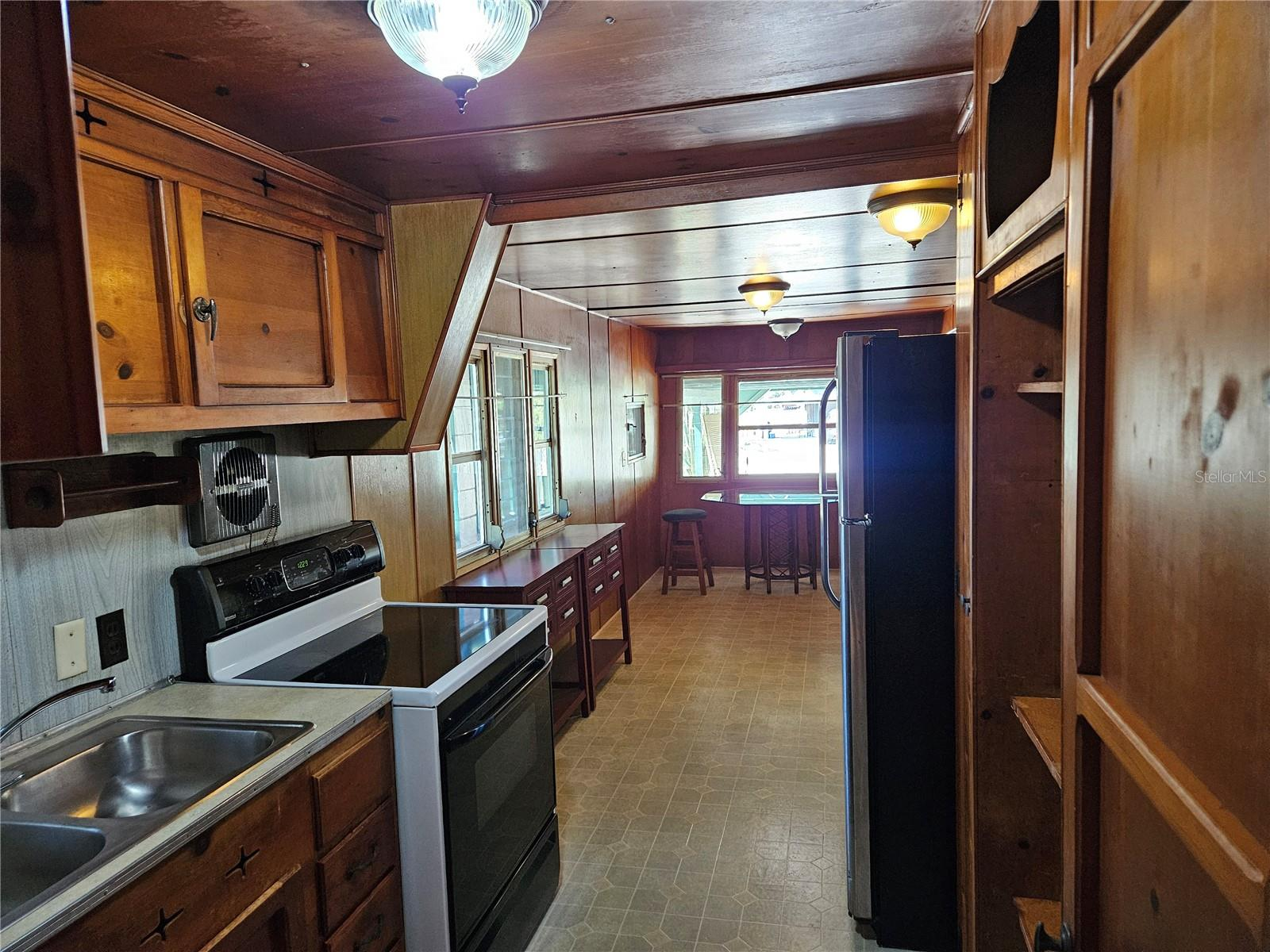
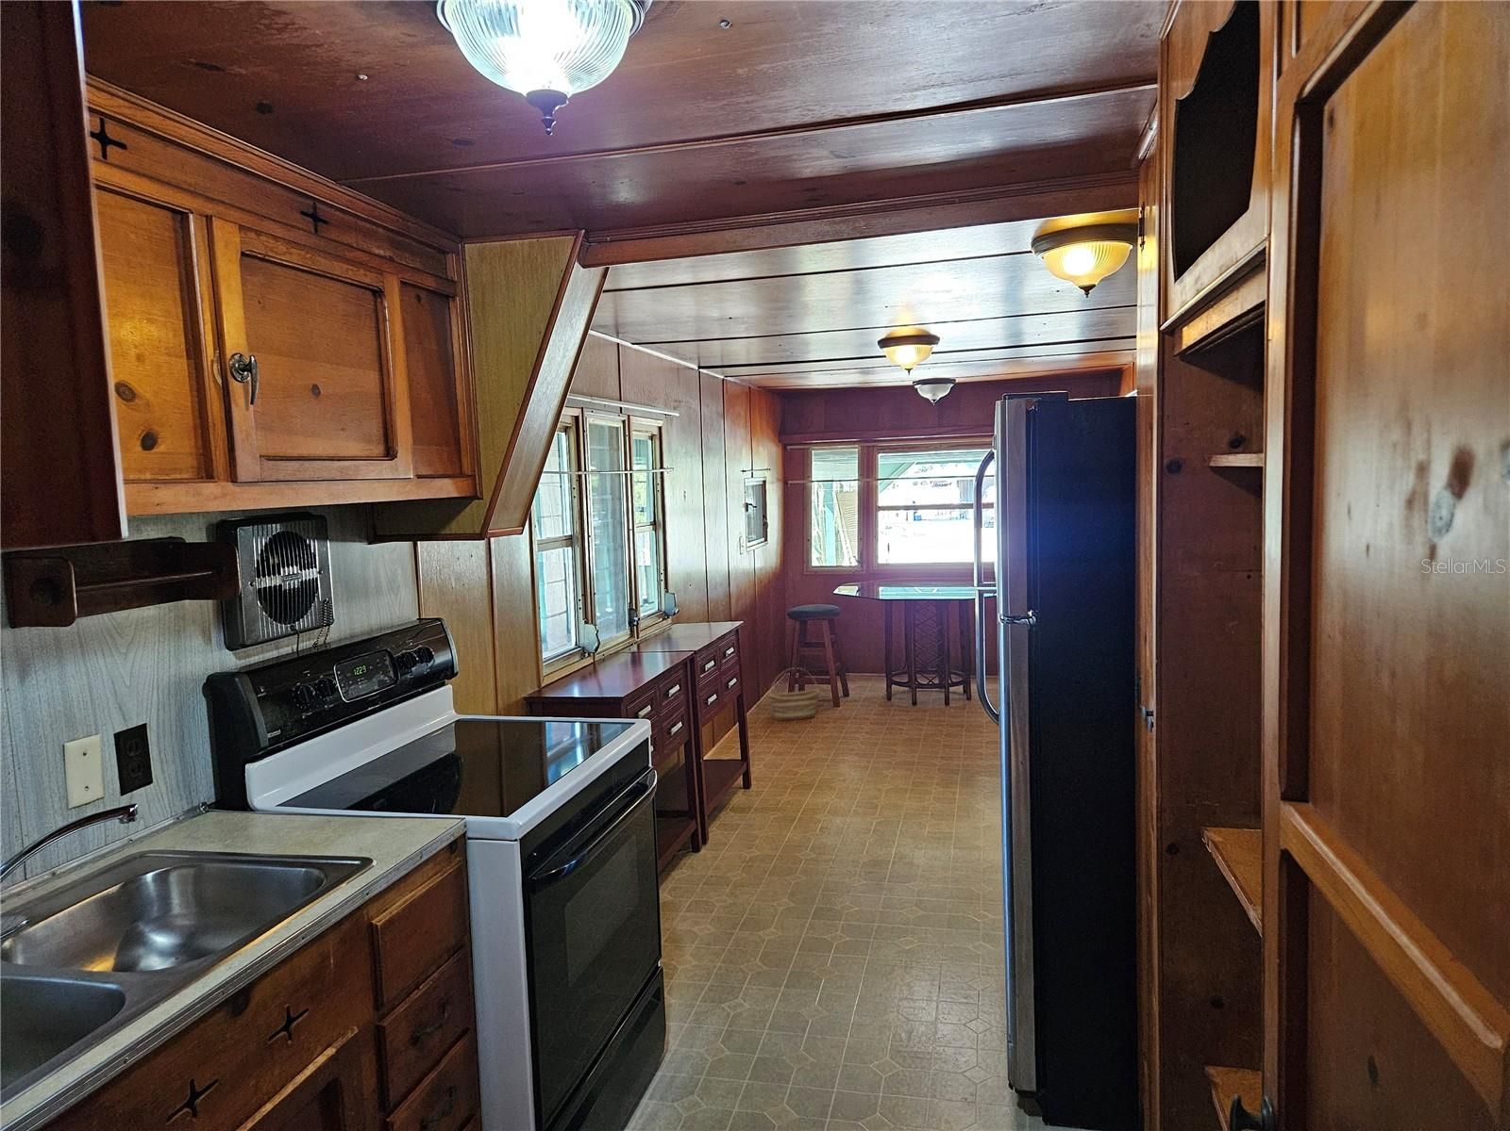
+ basket [768,668,820,721]
